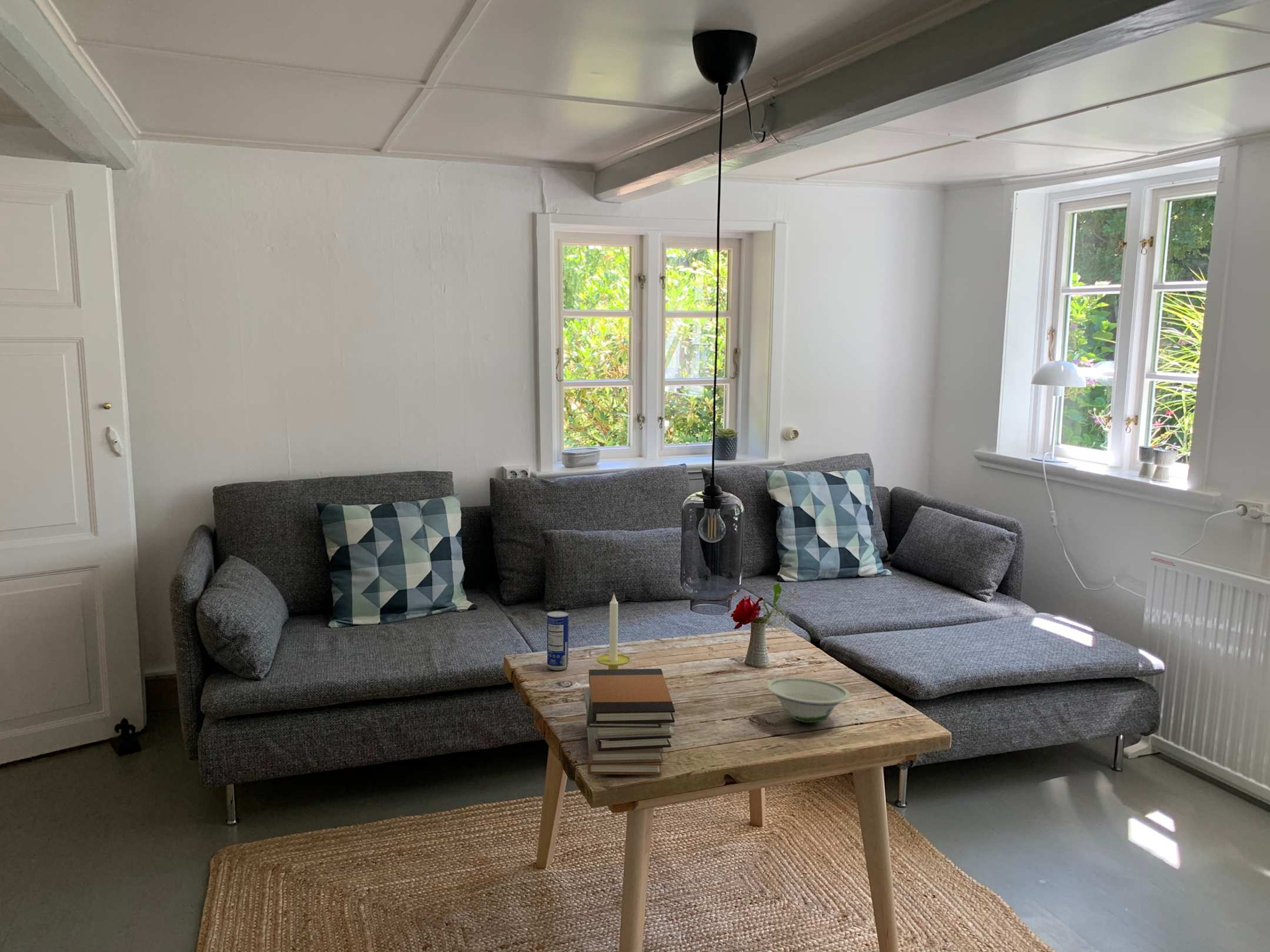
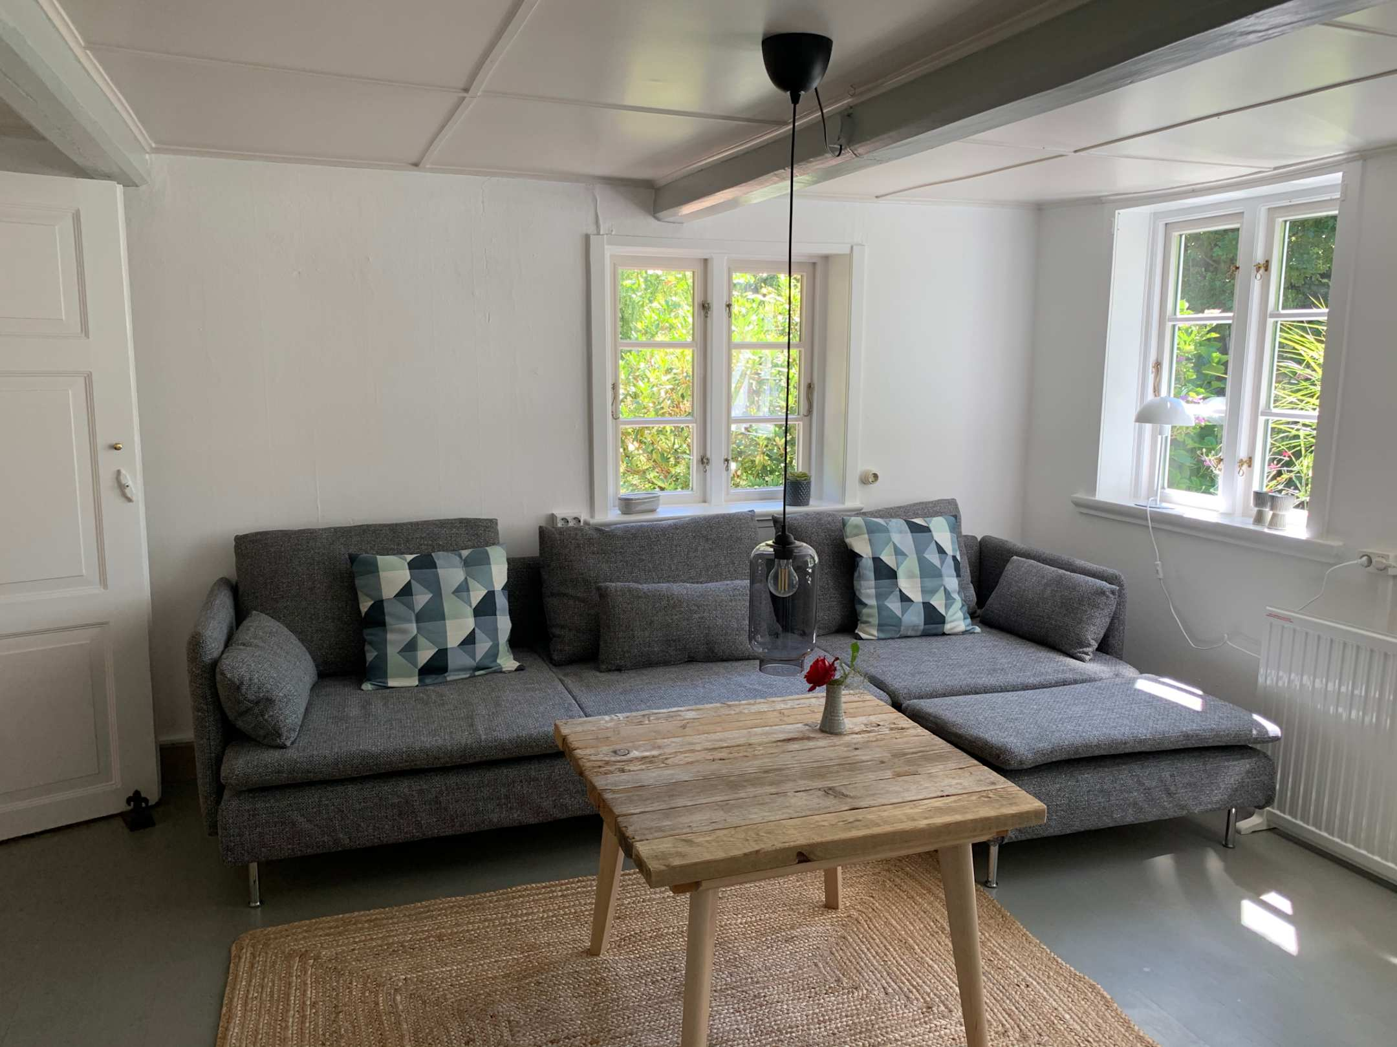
- candle [596,592,630,669]
- beverage can [547,611,569,671]
- bowl [766,677,851,723]
- book stack [583,668,676,776]
